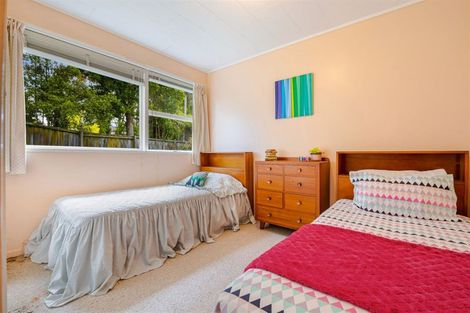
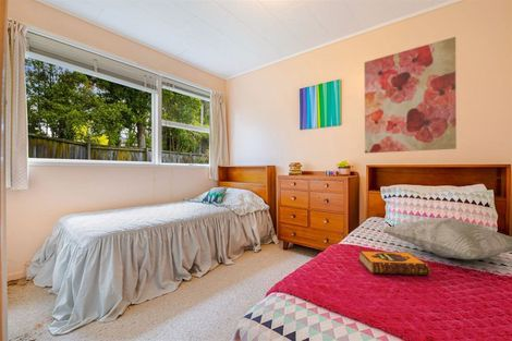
+ hardback book [357,249,431,277]
+ decorative pillow [381,217,512,260]
+ wall art [364,36,458,155]
